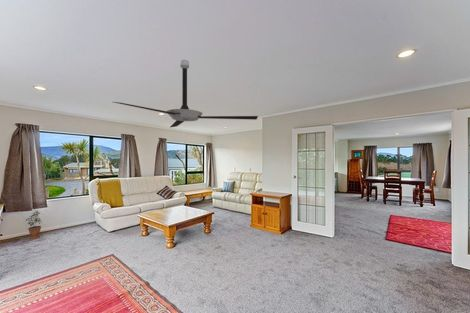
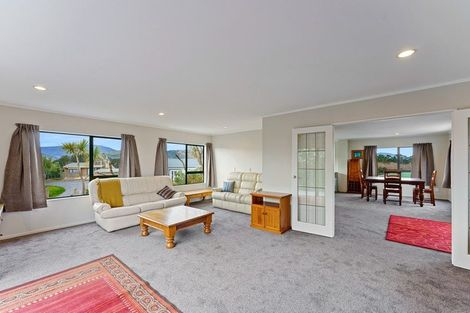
- ceiling fan [113,59,259,128]
- potted plant [25,210,43,240]
